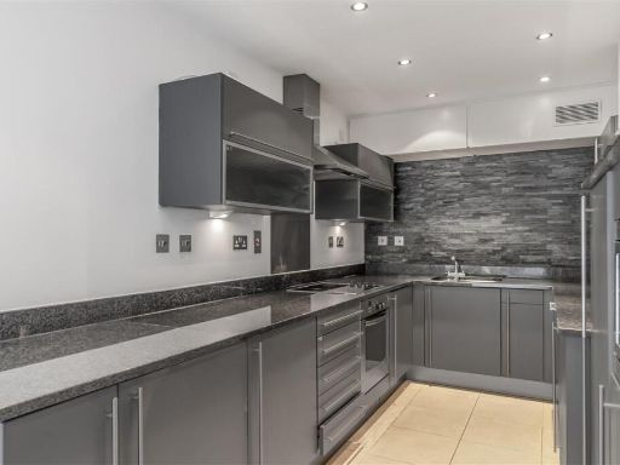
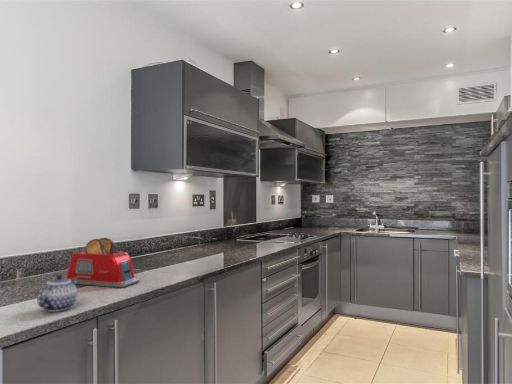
+ teapot [36,274,78,313]
+ toaster [64,237,141,289]
